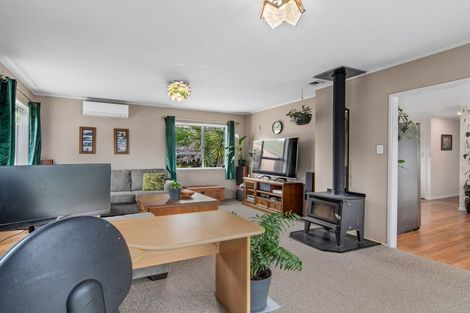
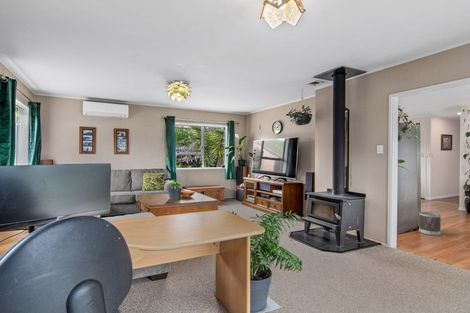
+ wastebasket [418,211,442,237]
